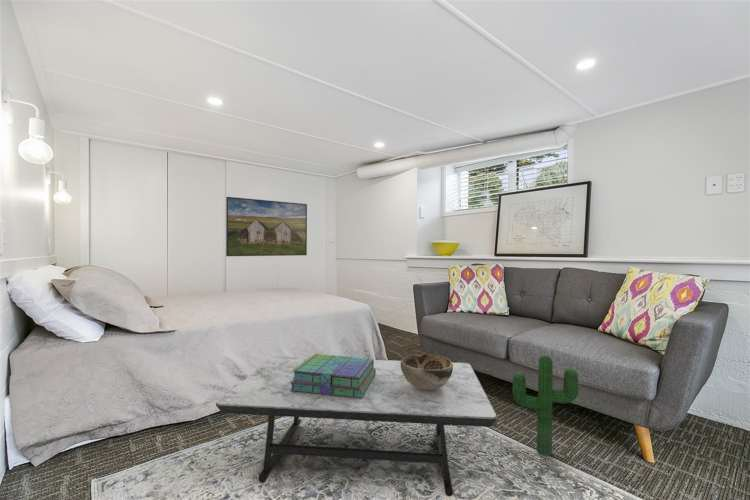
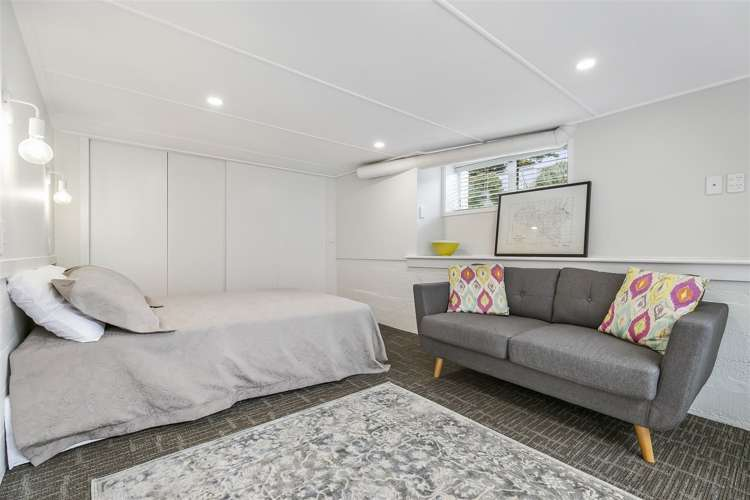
- decorative bowl [400,353,453,390]
- coffee table [215,356,499,497]
- decorative plant [512,354,579,456]
- stack of books [290,353,376,399]
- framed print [225,196,308,257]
